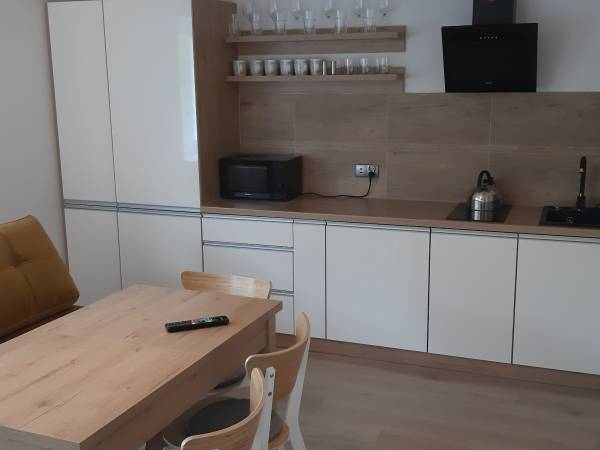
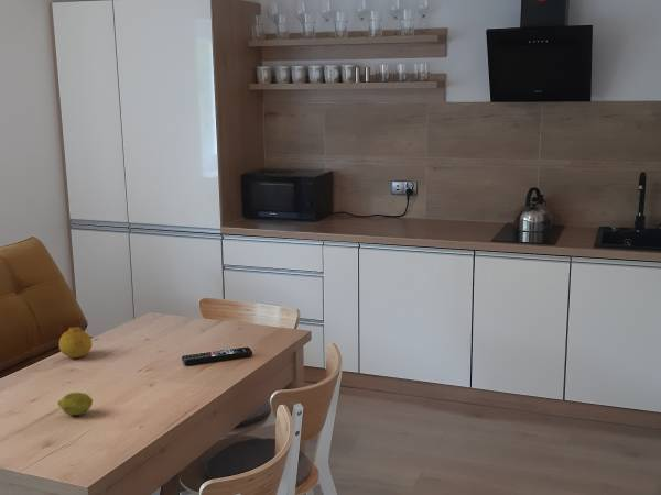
+ fruit [58,327,93,359]
+ fruit [56,392,94,416]
